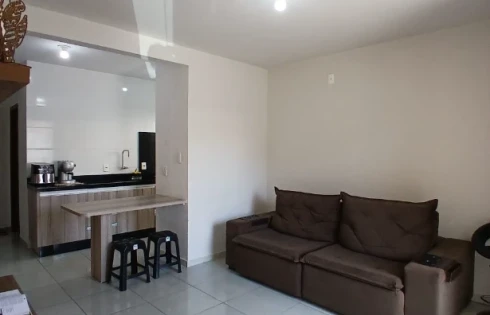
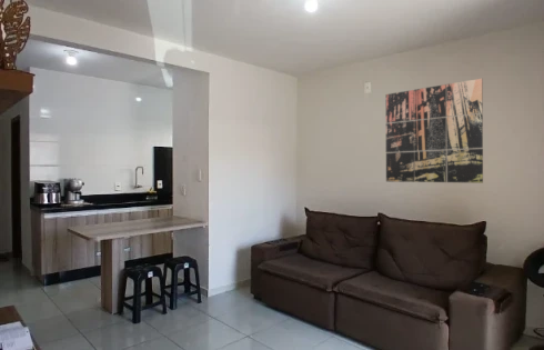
+ wall art [385,78,484,184]
